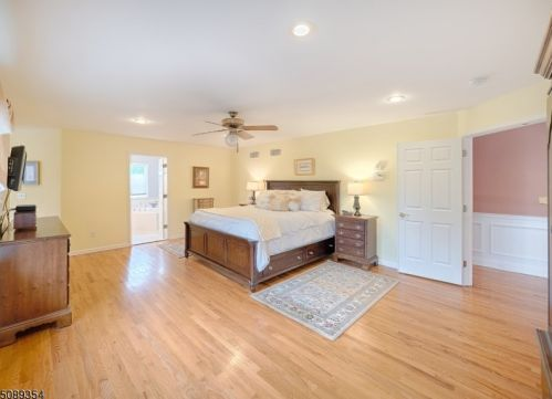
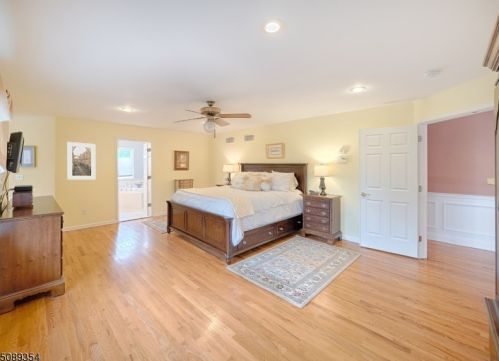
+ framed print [66,141,97,181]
